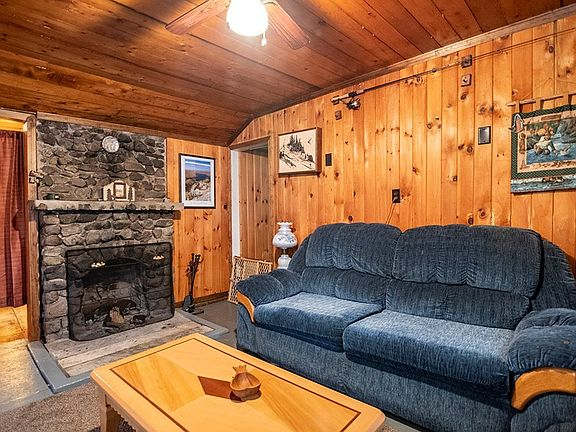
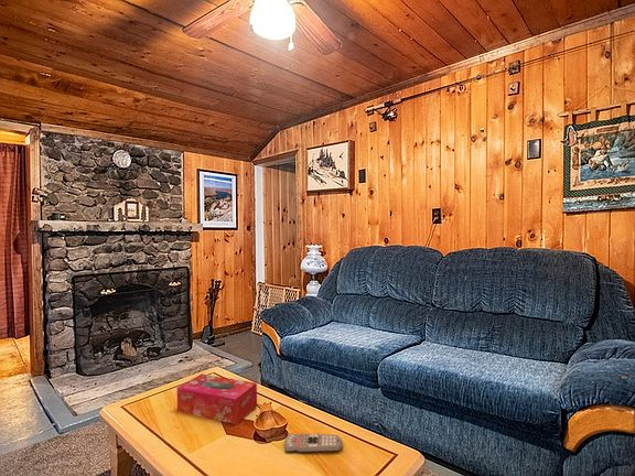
+ remote control [283,432,344,454]
+ tissue box [175,372,258,425]
